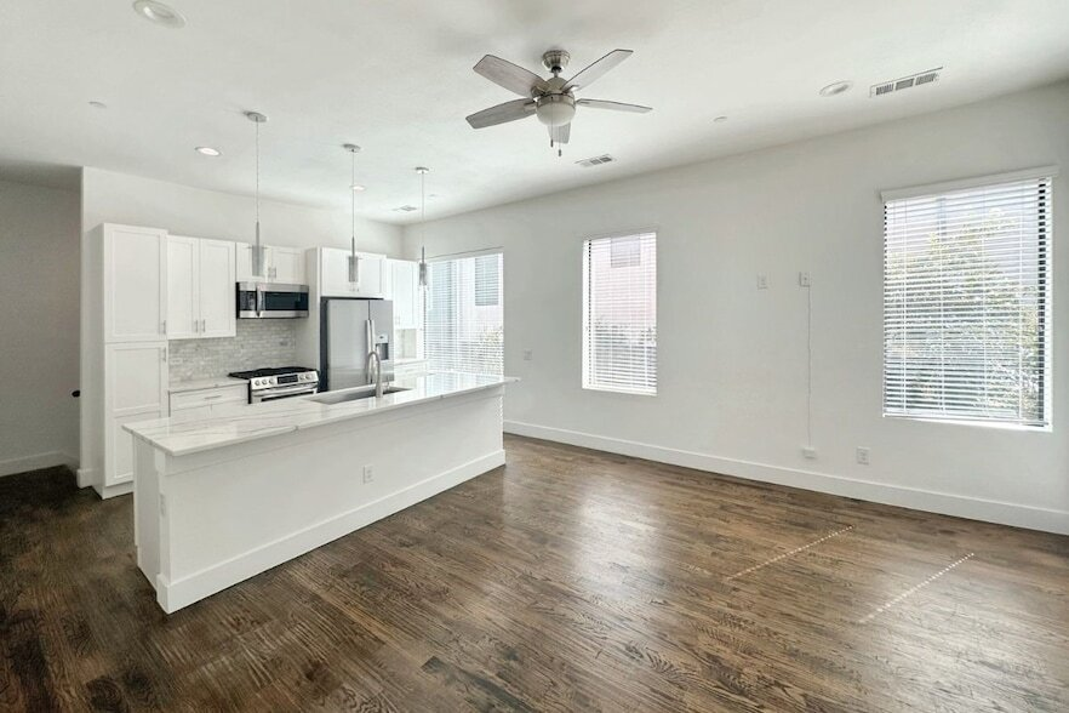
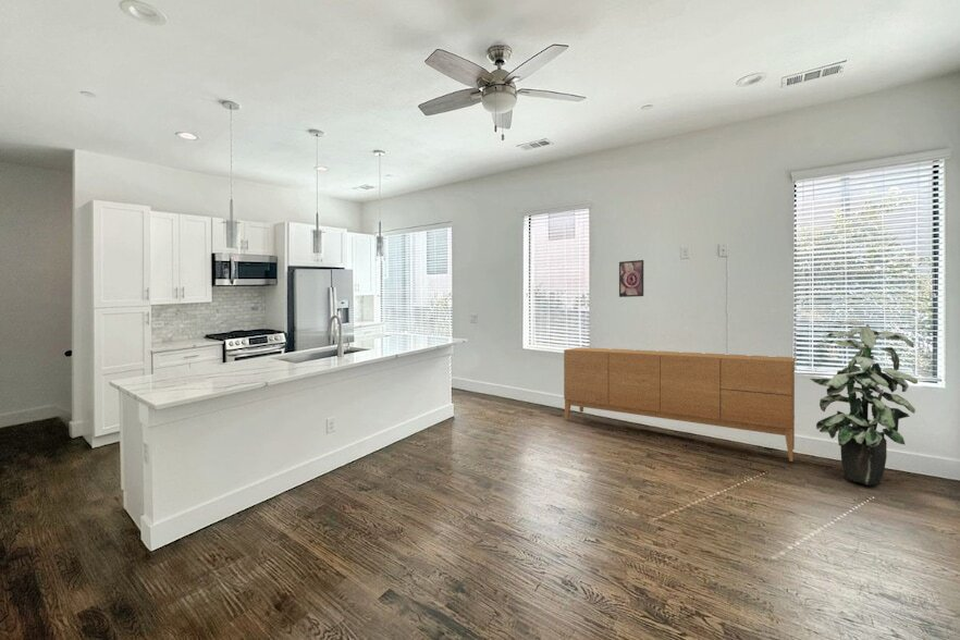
+ sideboard [563,346,796,463]
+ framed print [618,259,644,298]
+ indoor plant [809,319,919,487]
